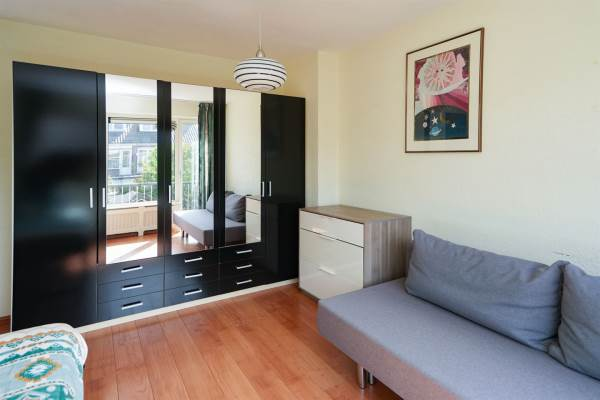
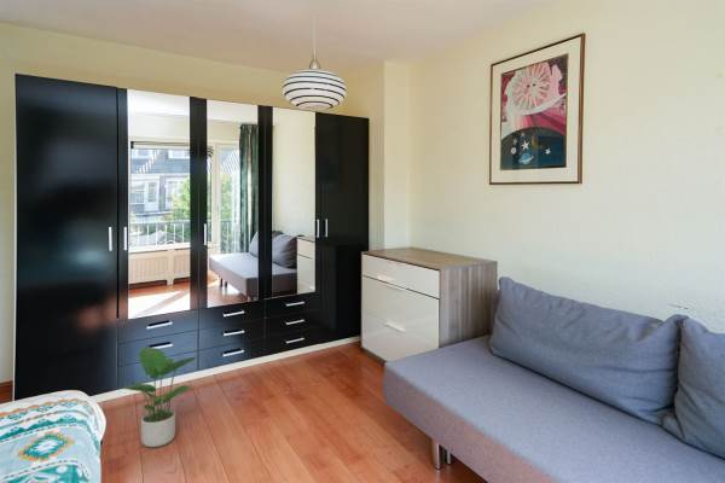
+ potted plant [121,345,197,448]
